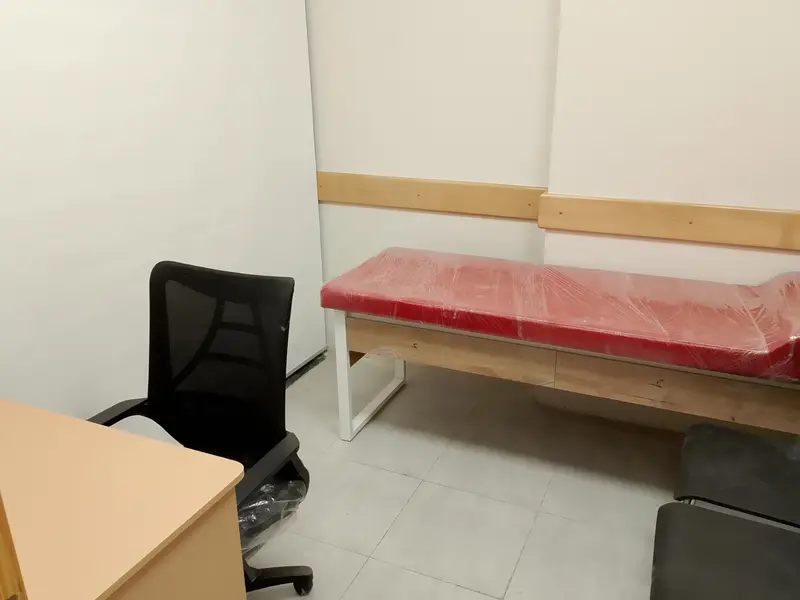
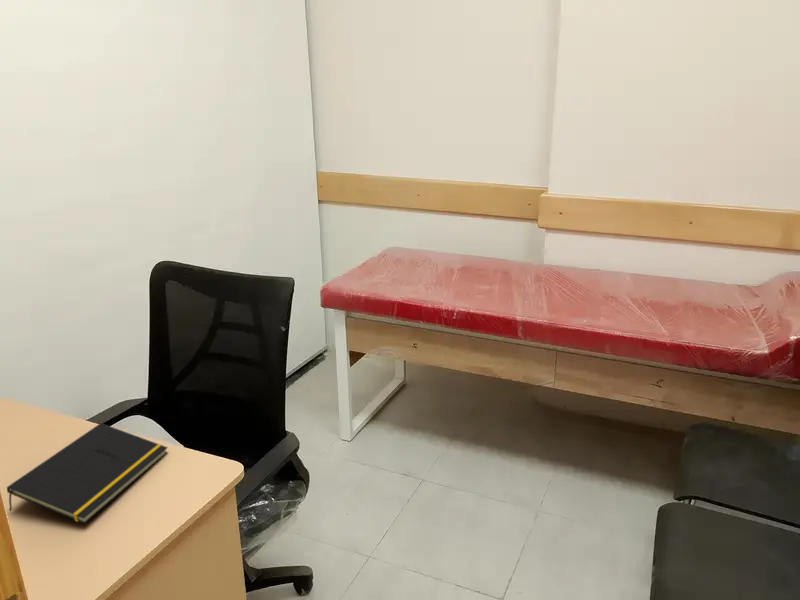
+ notepad [6,422,169,525]
